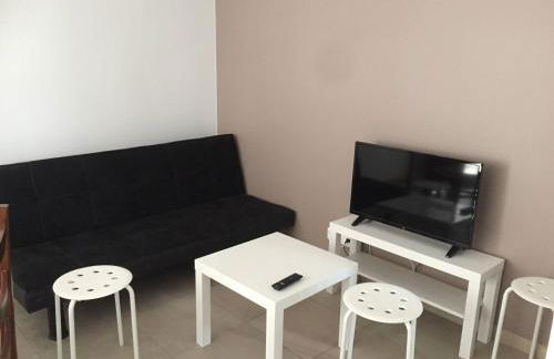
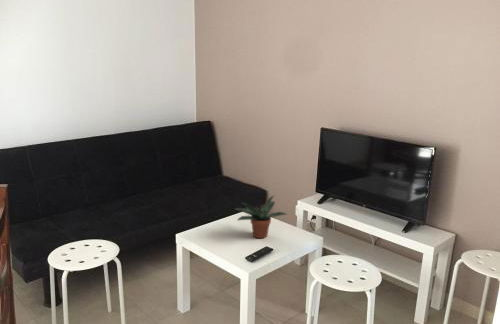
+ potted plant [234,194,288,239]
